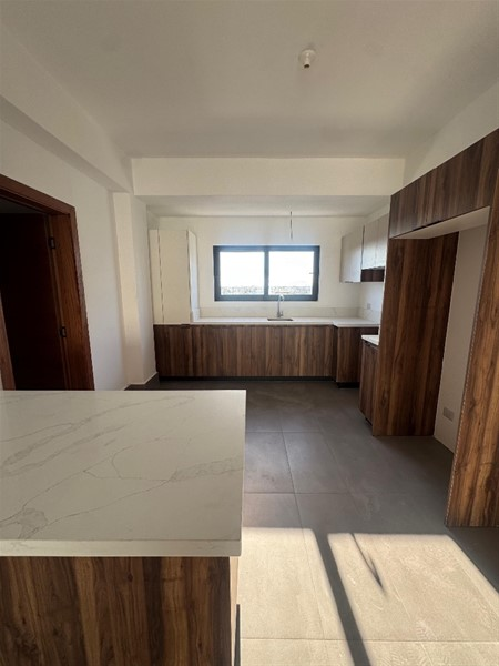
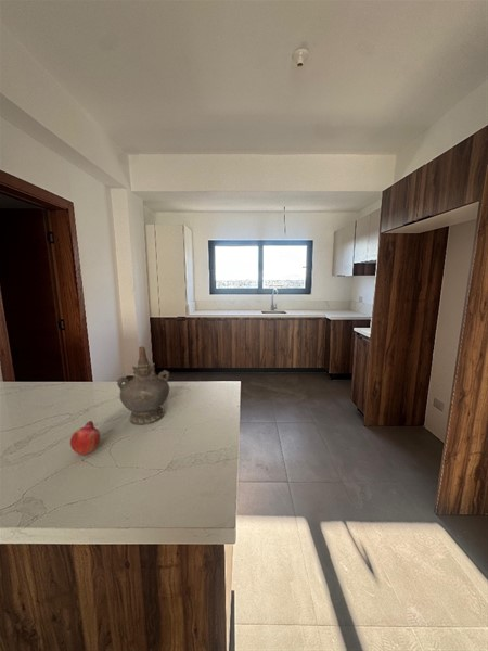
+ ceremonial vessel [116,346,170,425]
+ fruit [69,420,102,456]
